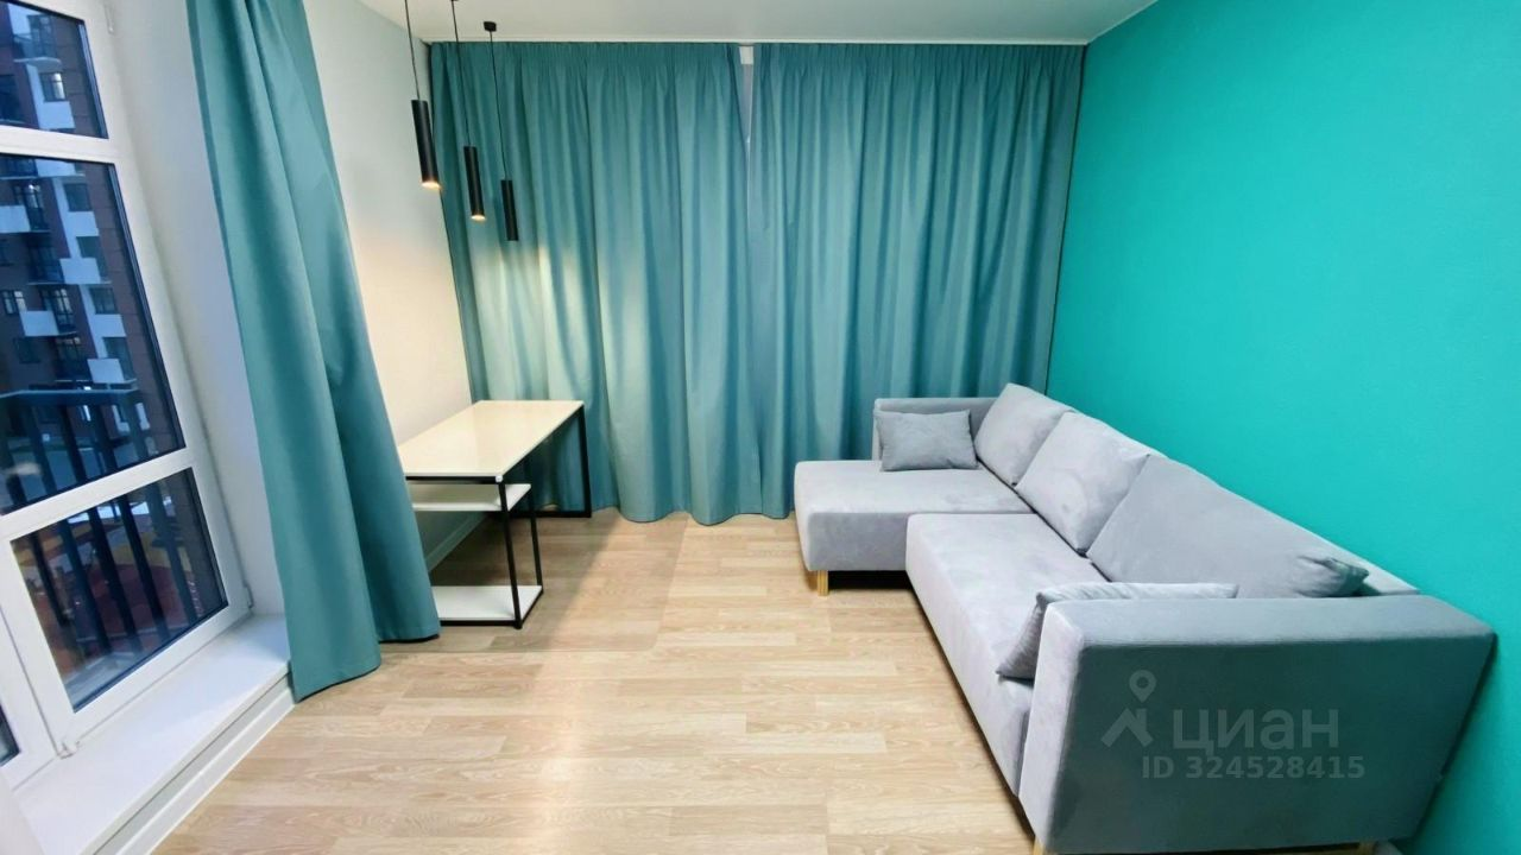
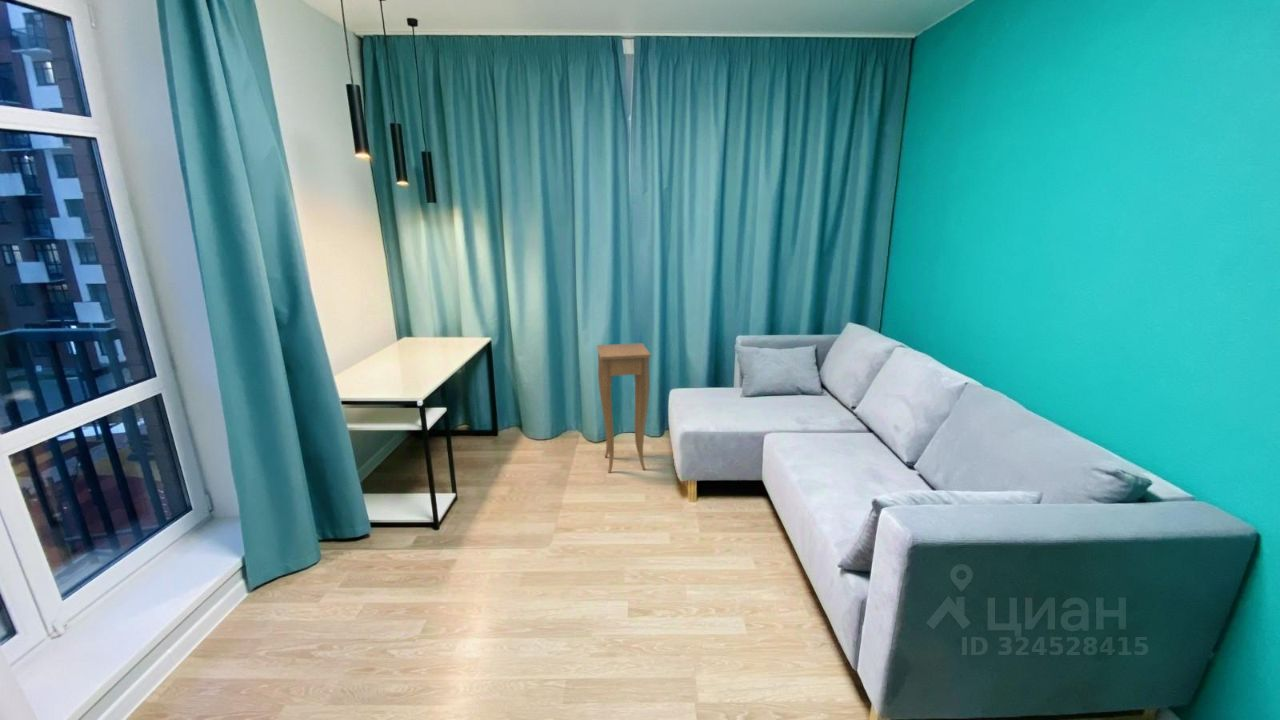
+ side table [596,342,652,474]
